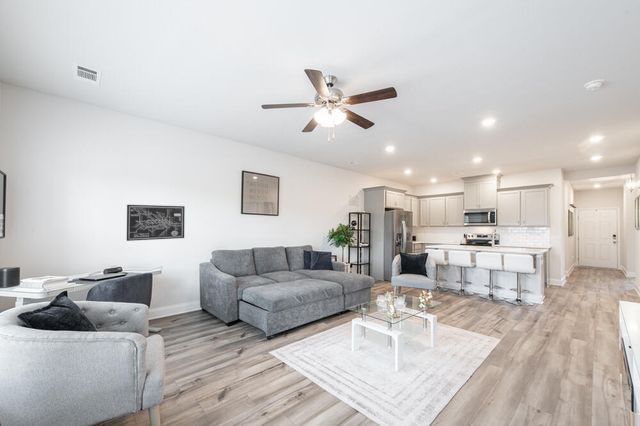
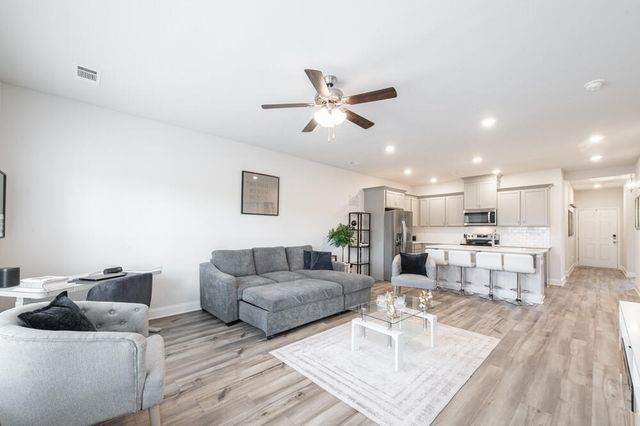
- wall art [126,204,186,242]
